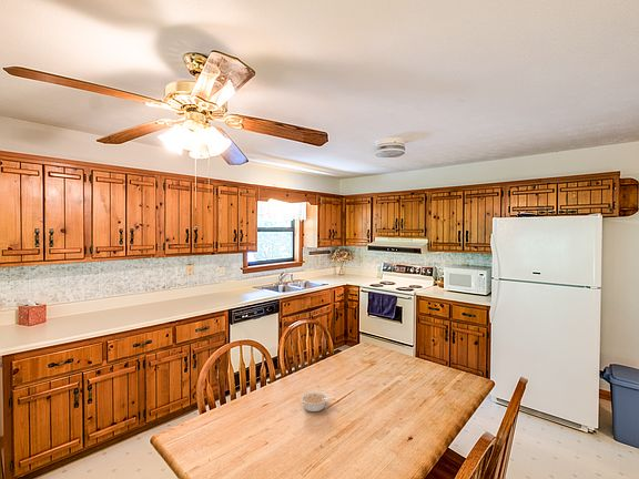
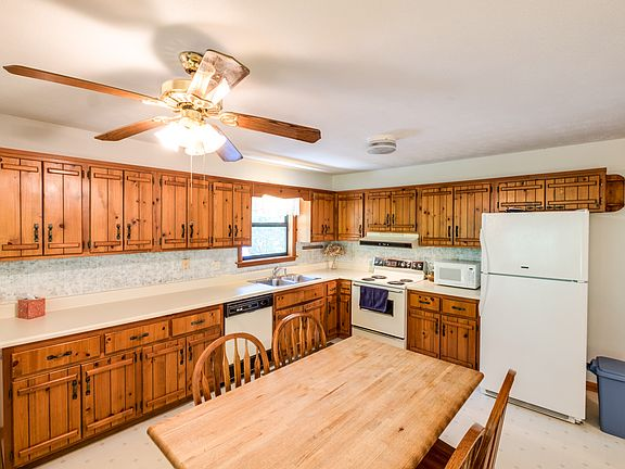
- legume [300,390,335,412]
